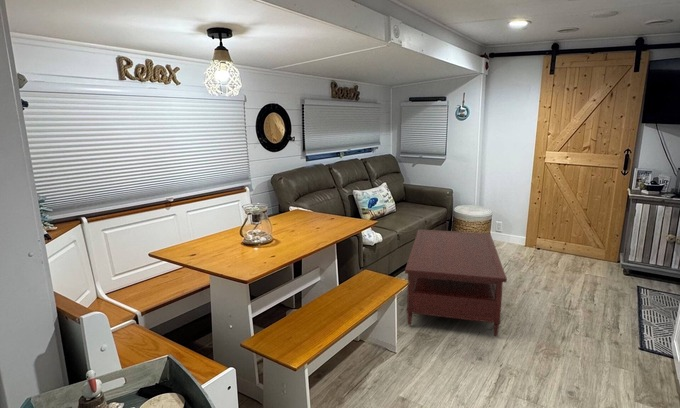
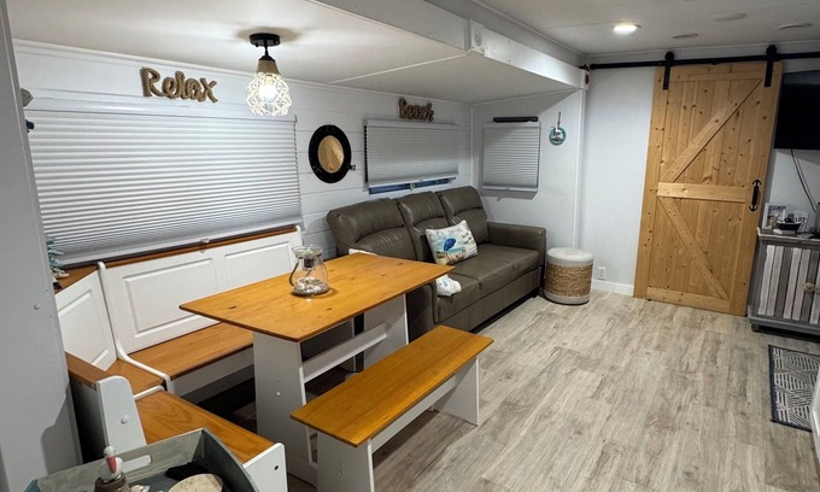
- coffee table [404,228,508,337]
